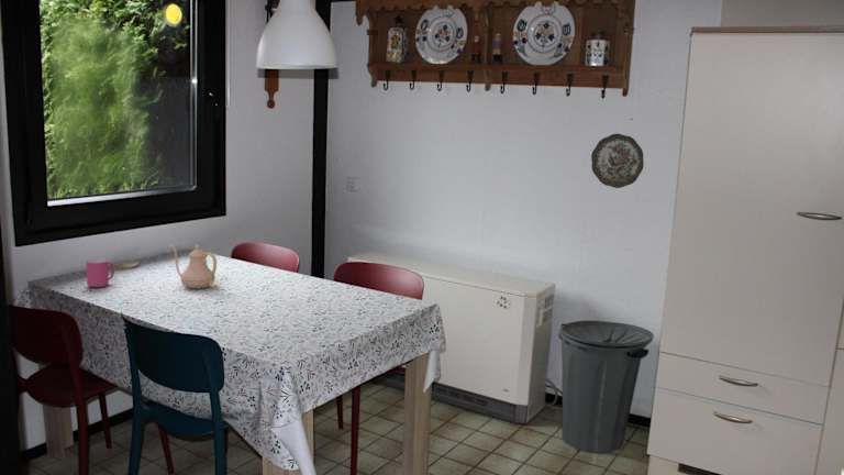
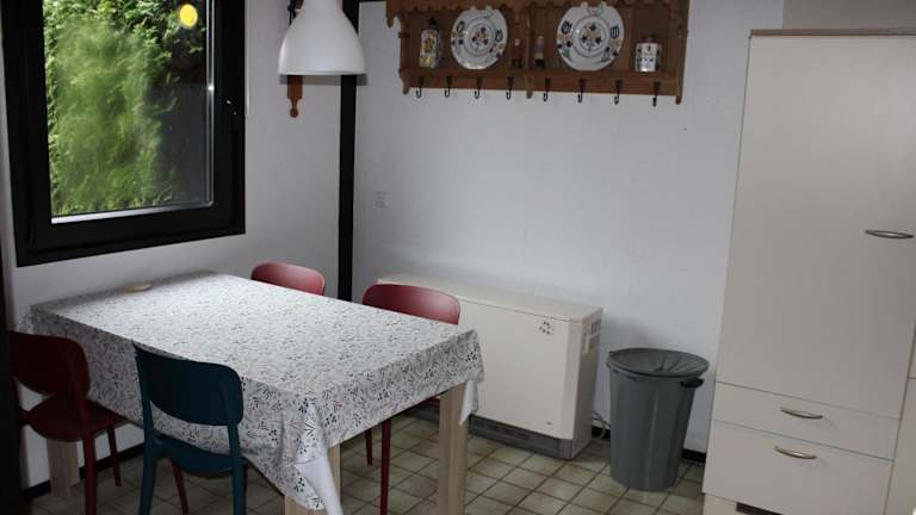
- decorative plate [590,133,645,189]
- teapot [168,243,219,289]
- mug [85,257,115,288]
